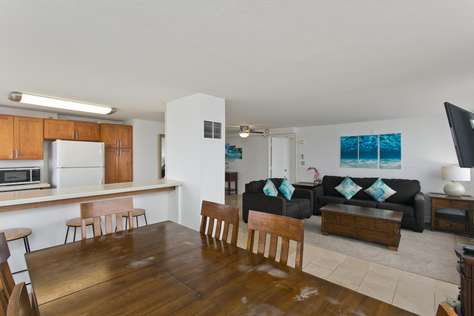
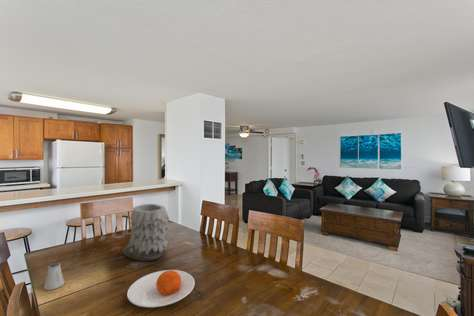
+ plate [126,269,196,308]
+ saltshaker [43,261,65,291]
+ vase [122,203,170,262]
